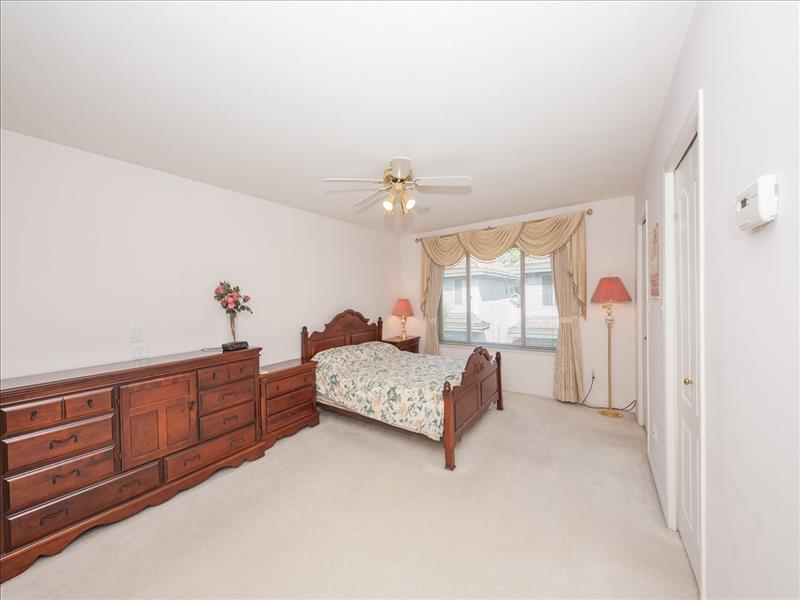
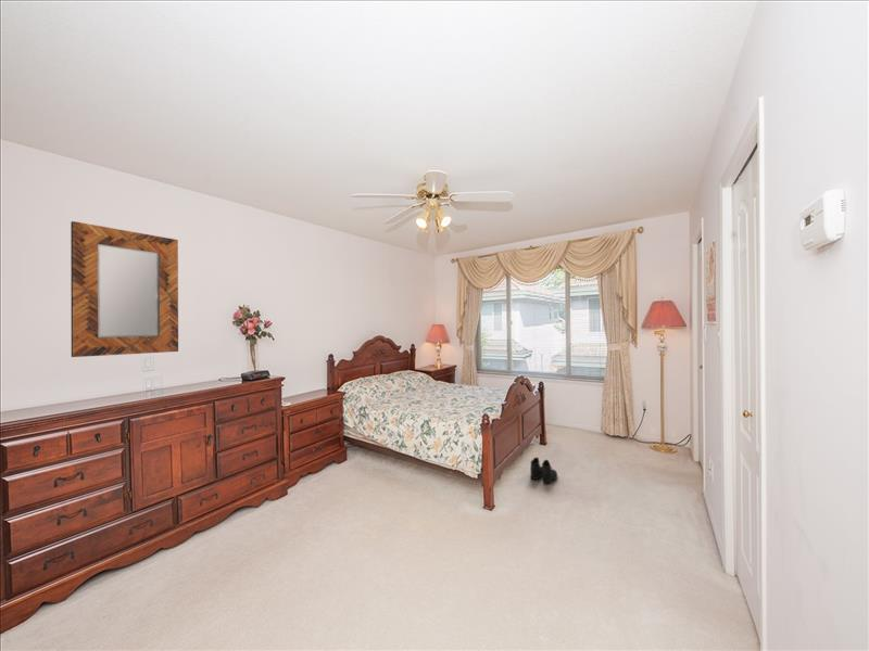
+ boots [529,457,558,484]
+ home mirror [70,220,179,358]
